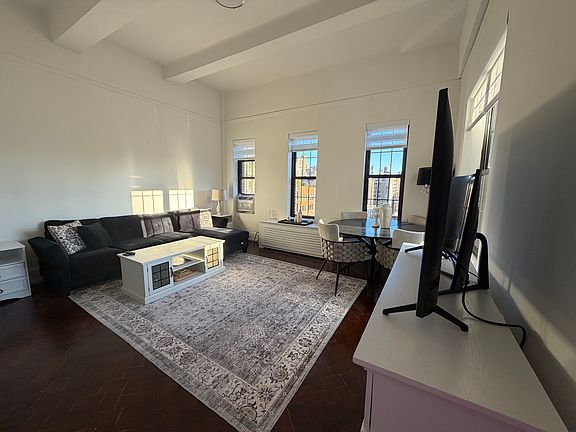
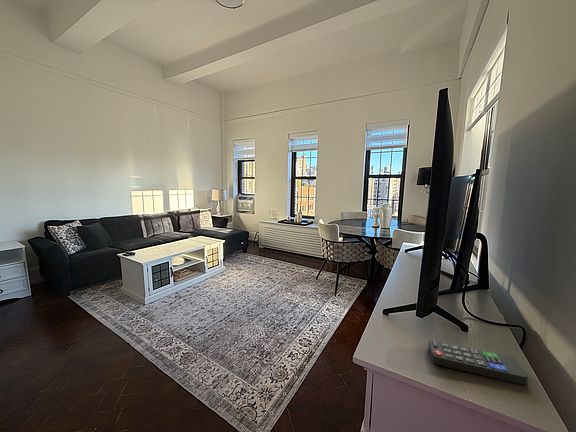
+ remote control [427,339,529,386]
